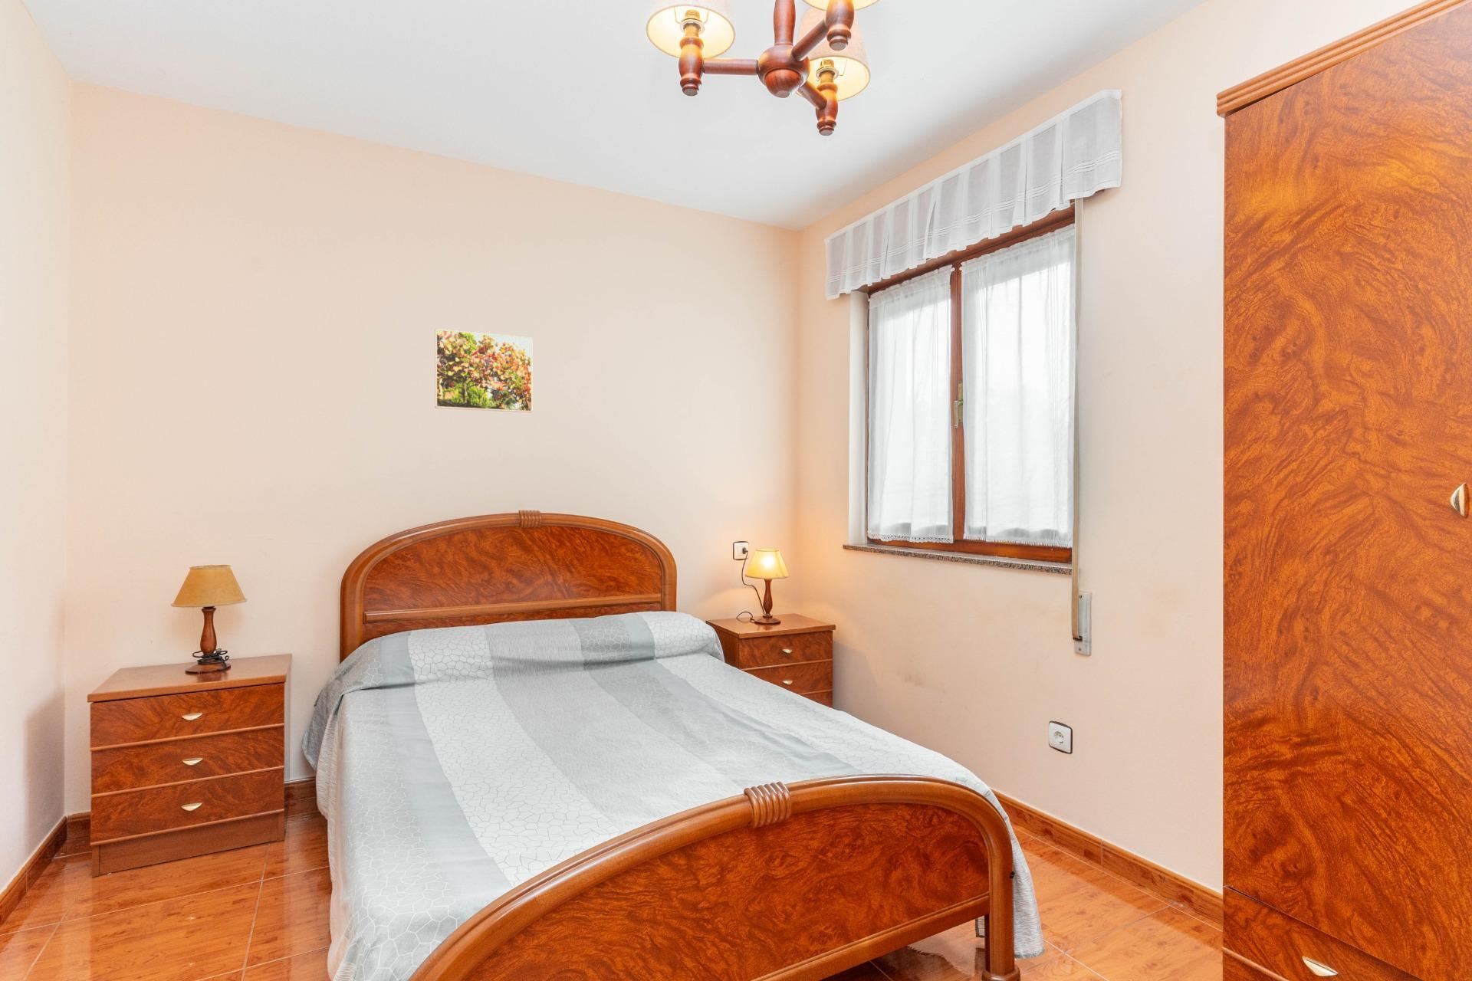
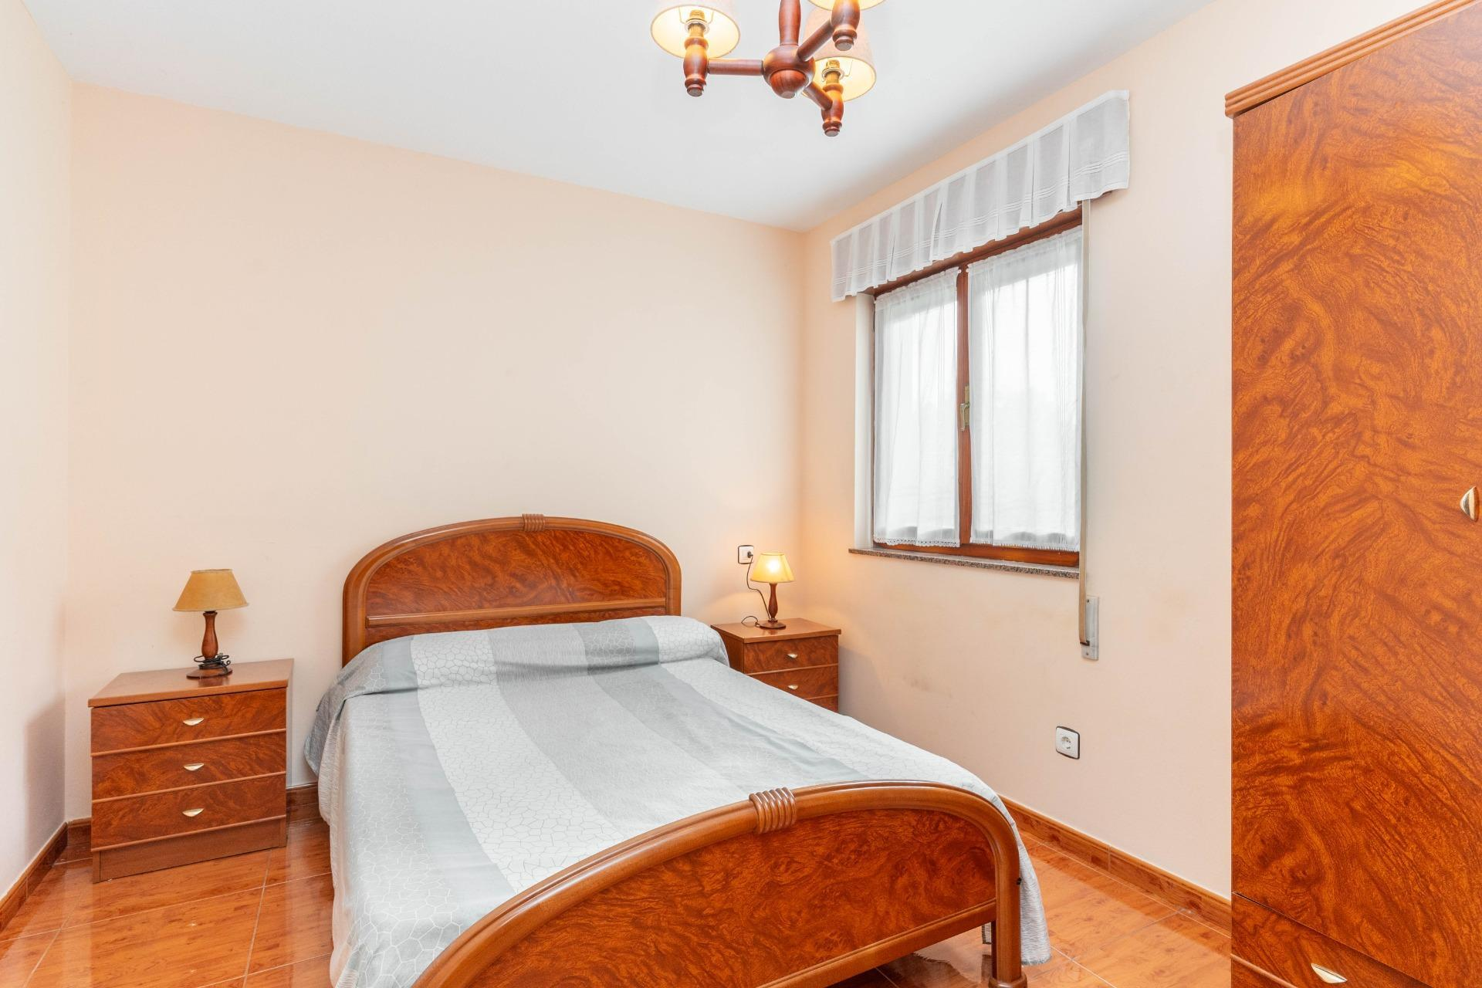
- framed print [434,328,532,413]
